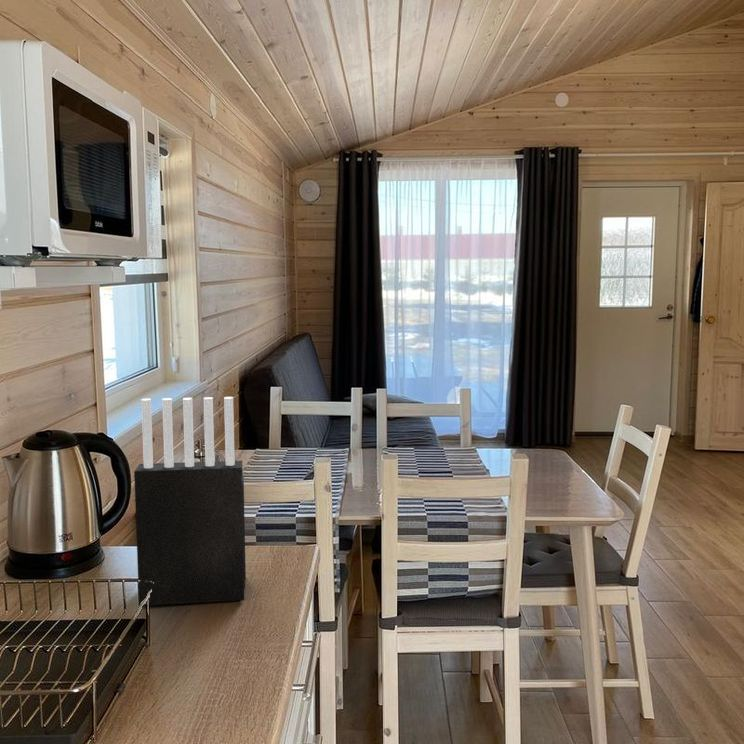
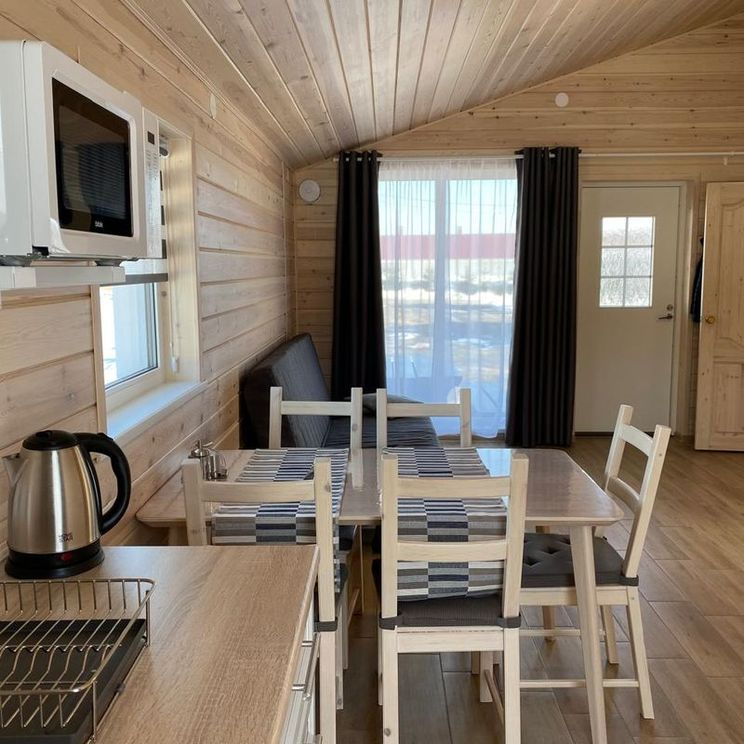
- knife block [133,396,247,607]
